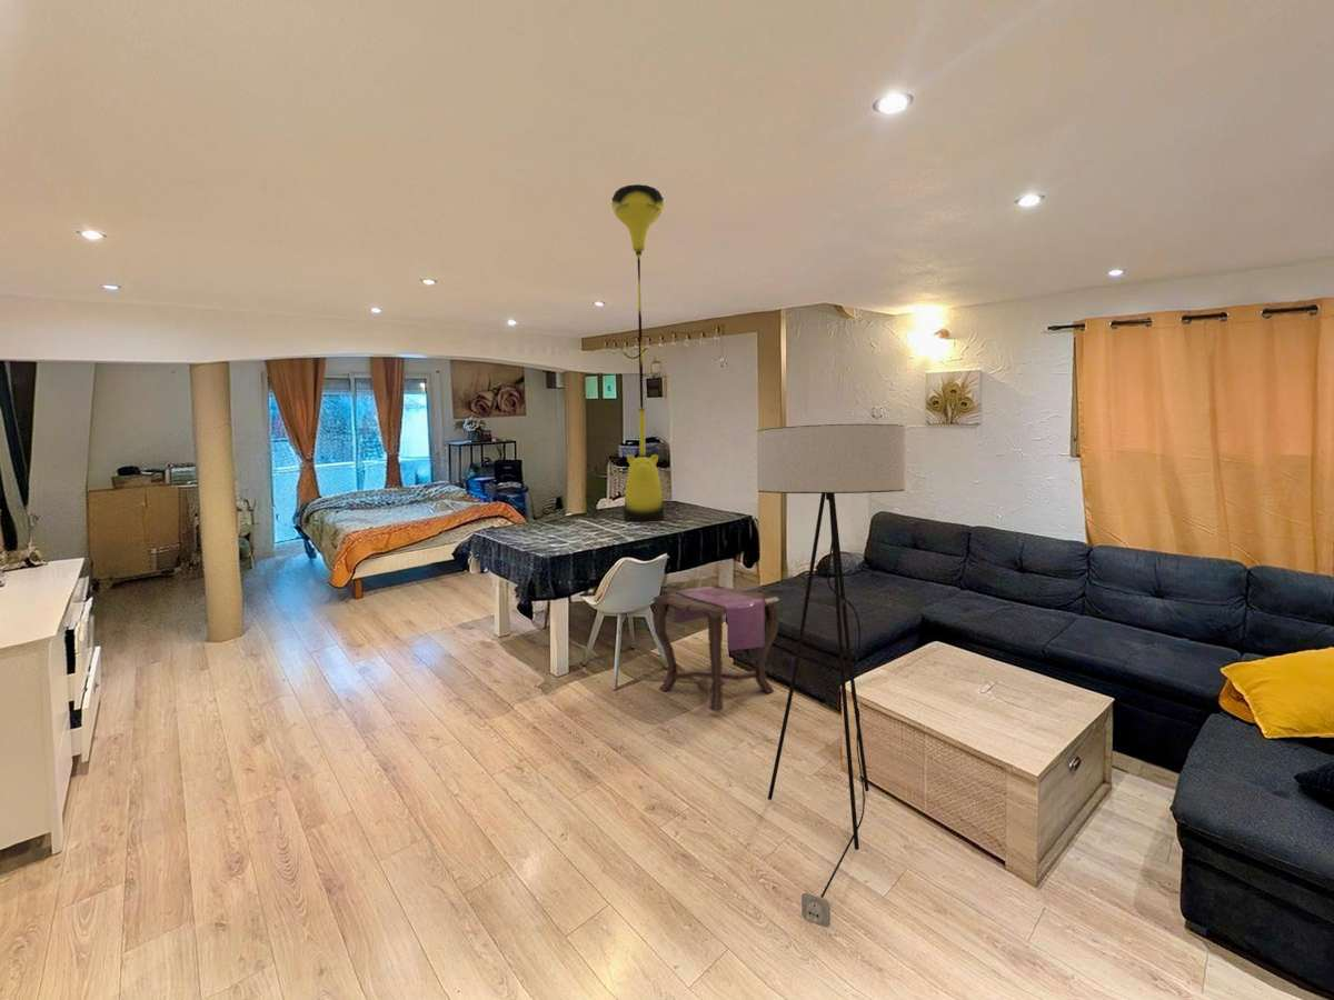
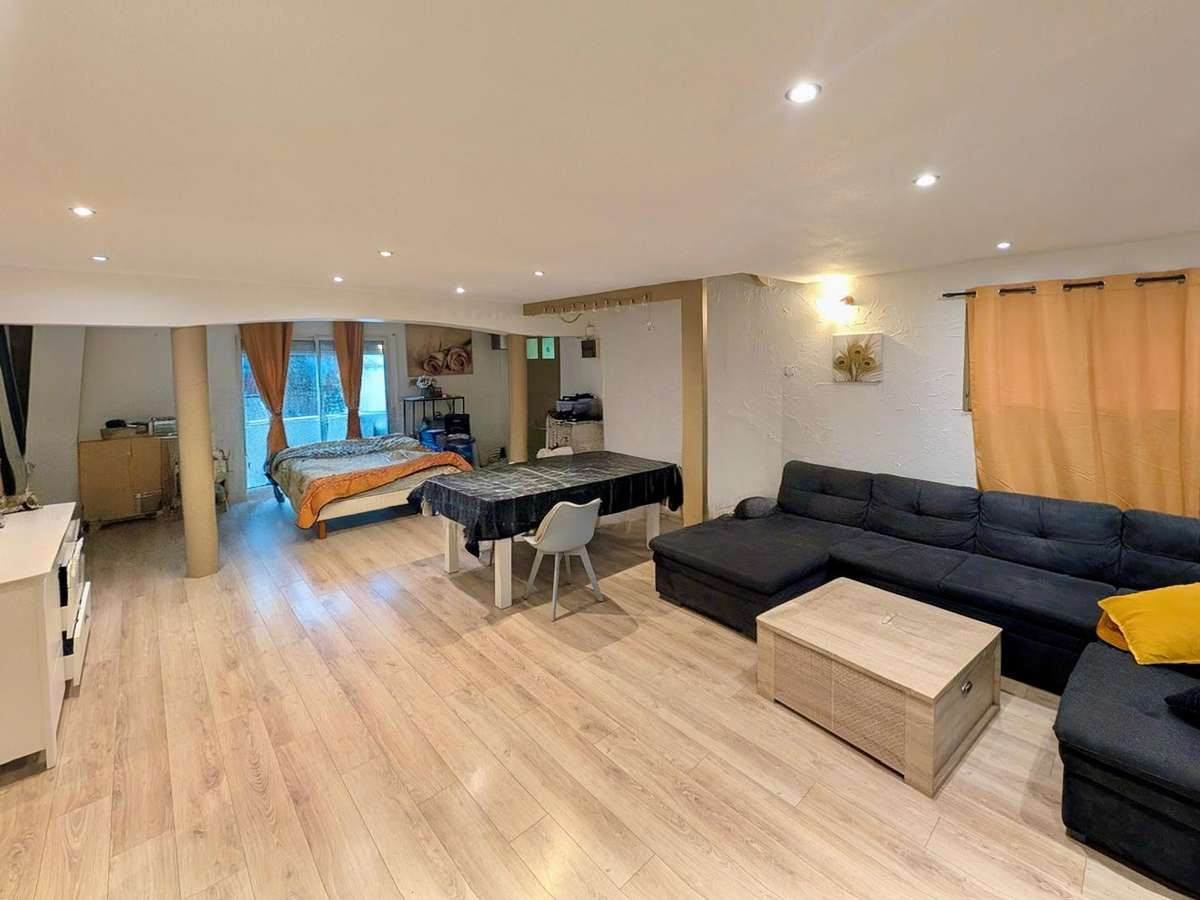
- floor lamp [756,423,906,929]
- side table [651,584,780,713]
- pendant light [611,183,666,523]
